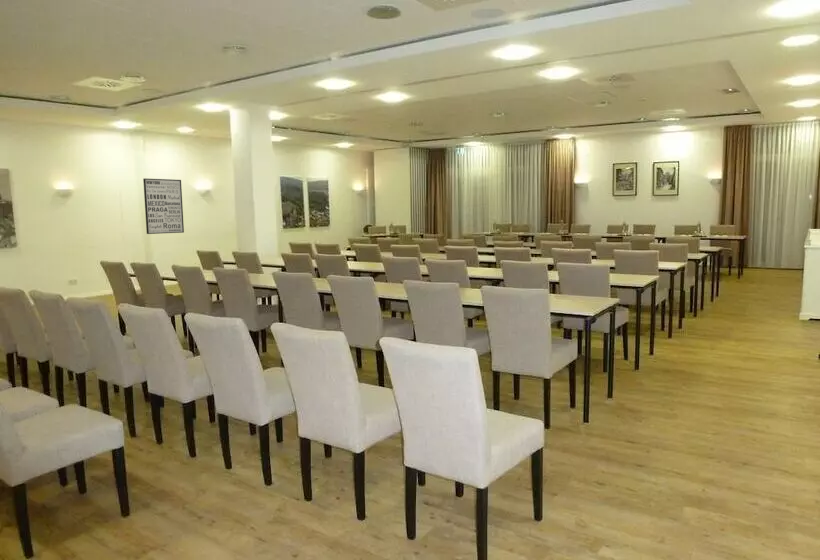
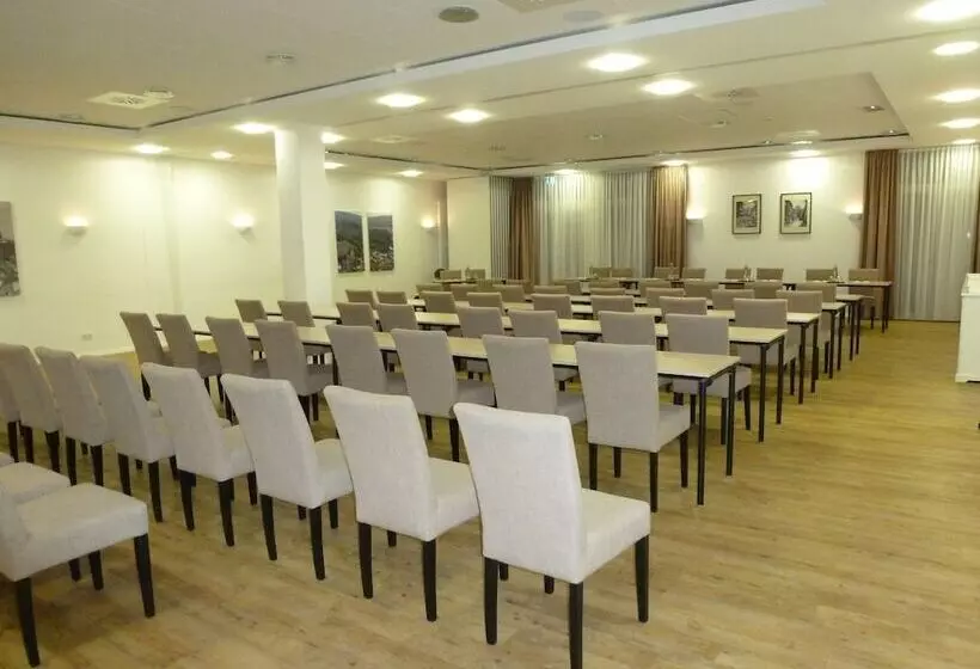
- wall art [142,177,185,235]
